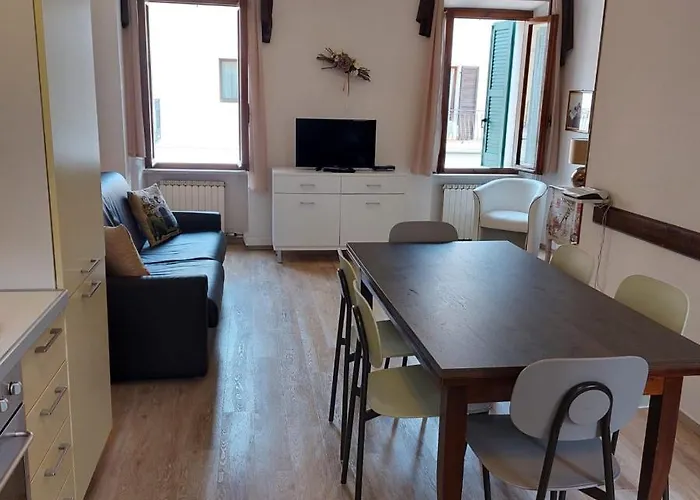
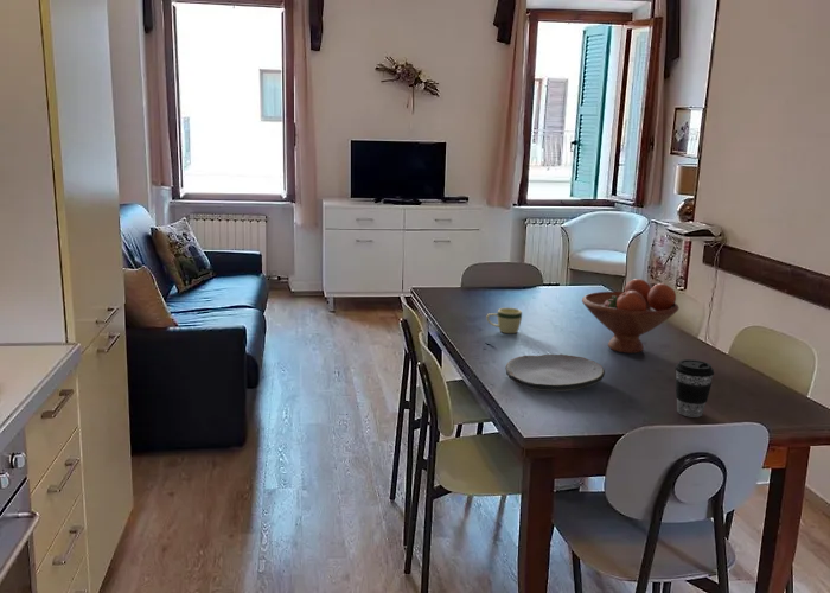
+ mug [485,307,523,334]
+ plate [504,353,606,393]
+ fruit bowl [581,278,679,355]
+ coffee cup [673,358,715,419]
